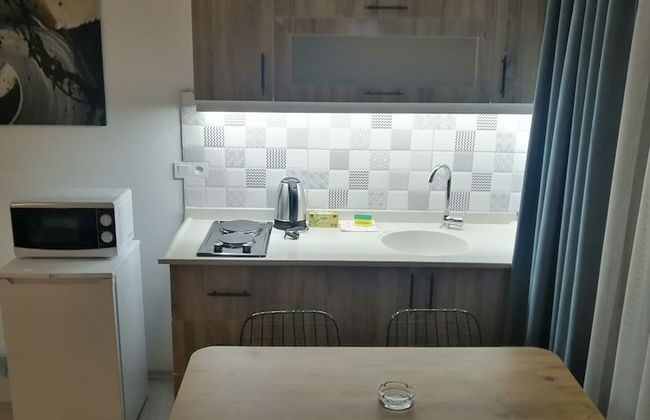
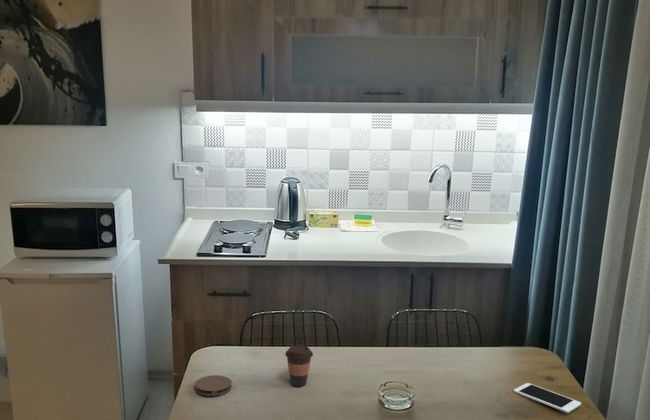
+ coffee cup [284,344,314,387]
+ coaster [194,374,233,397]
+ cell phone [513,382,582,414]
